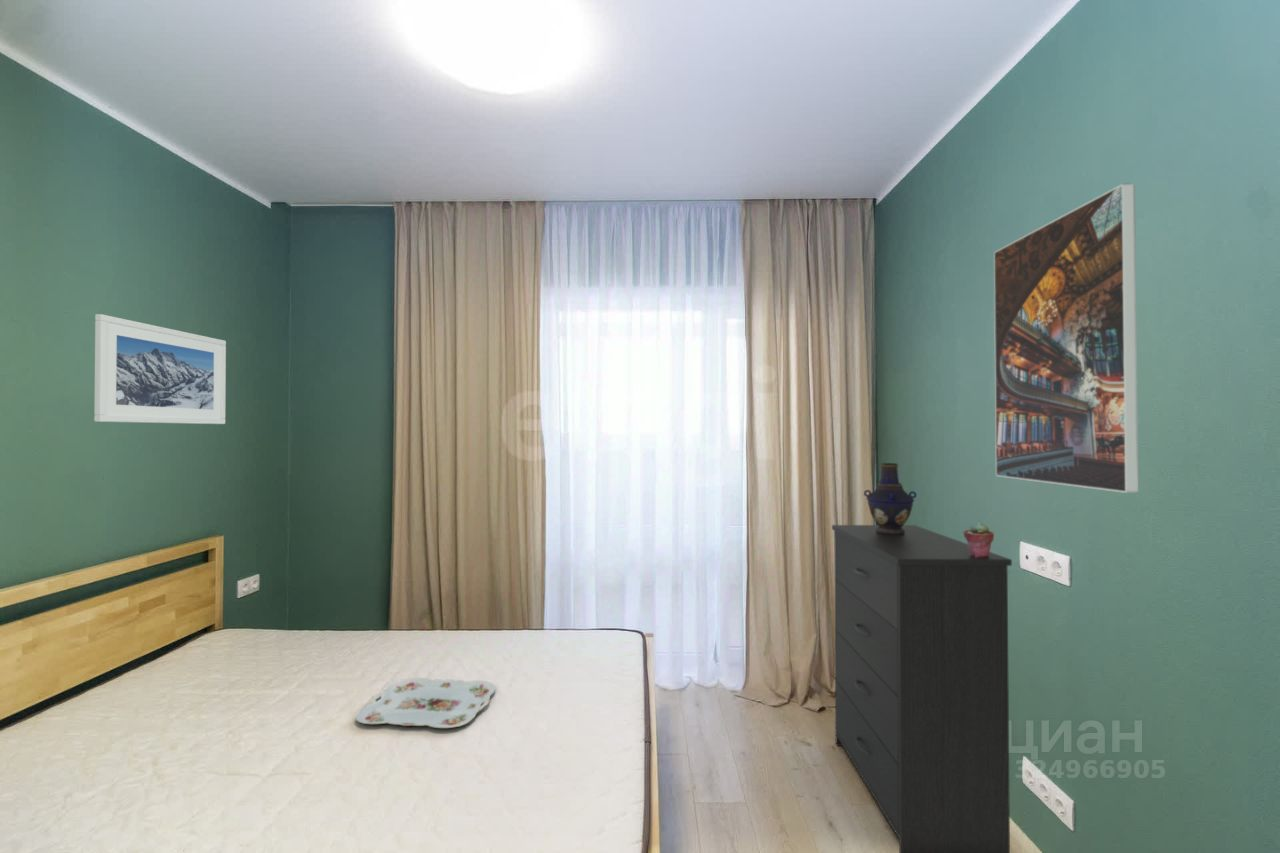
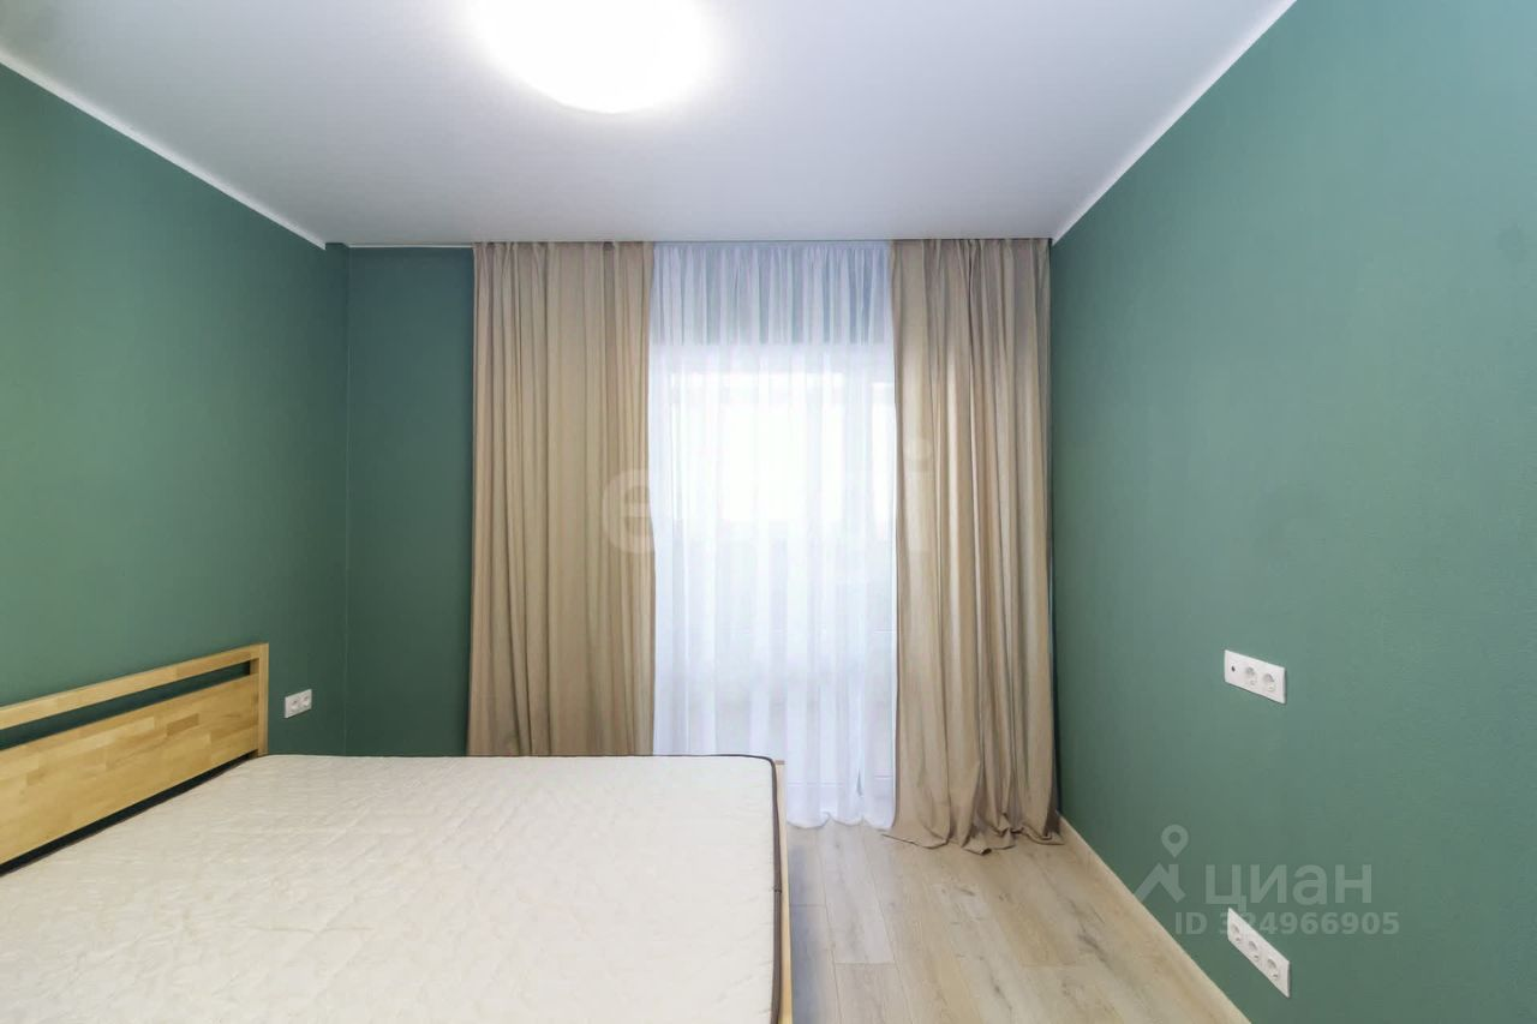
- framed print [93,313,227,425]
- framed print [993,182,1139,494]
- dresser [831,524,1013,853]
- serving tray [355,677,497,729]
- potted succulent [962,521,995,557]
- vase [863,462,918,535]
